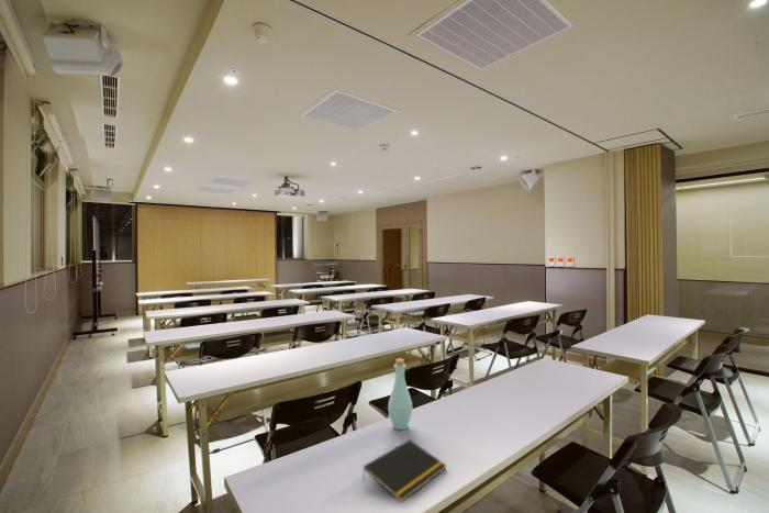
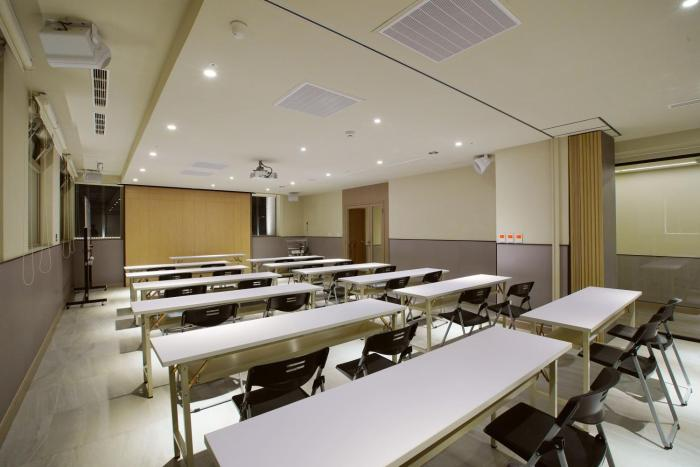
- notepad [361,438,447,503]
- bottle [387,357,413,431]
